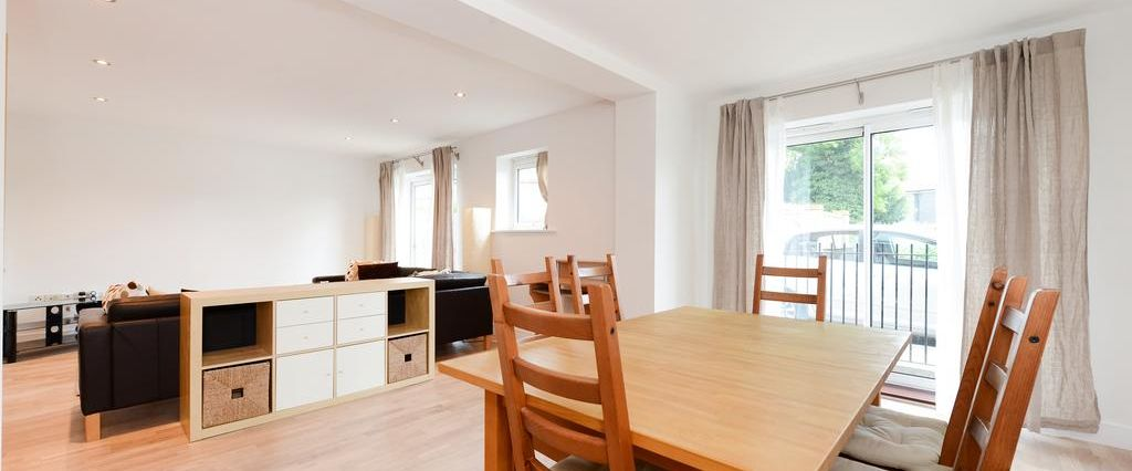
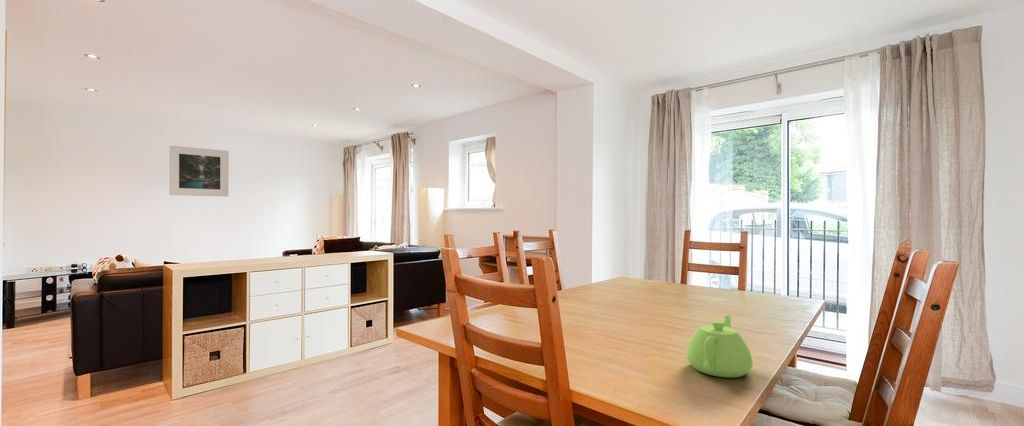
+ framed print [169,145,229,198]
+ teapot [685,315,754,379]
